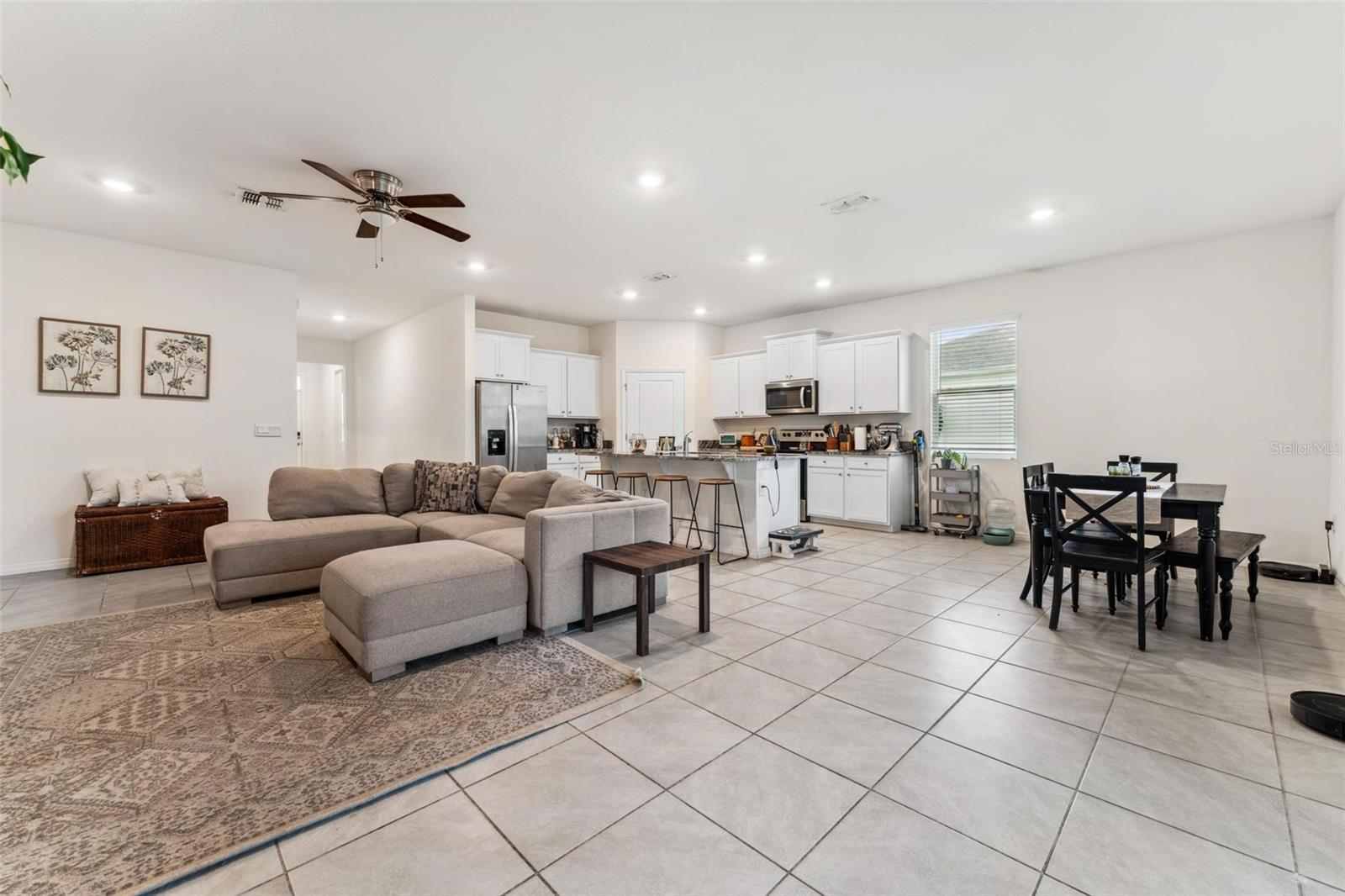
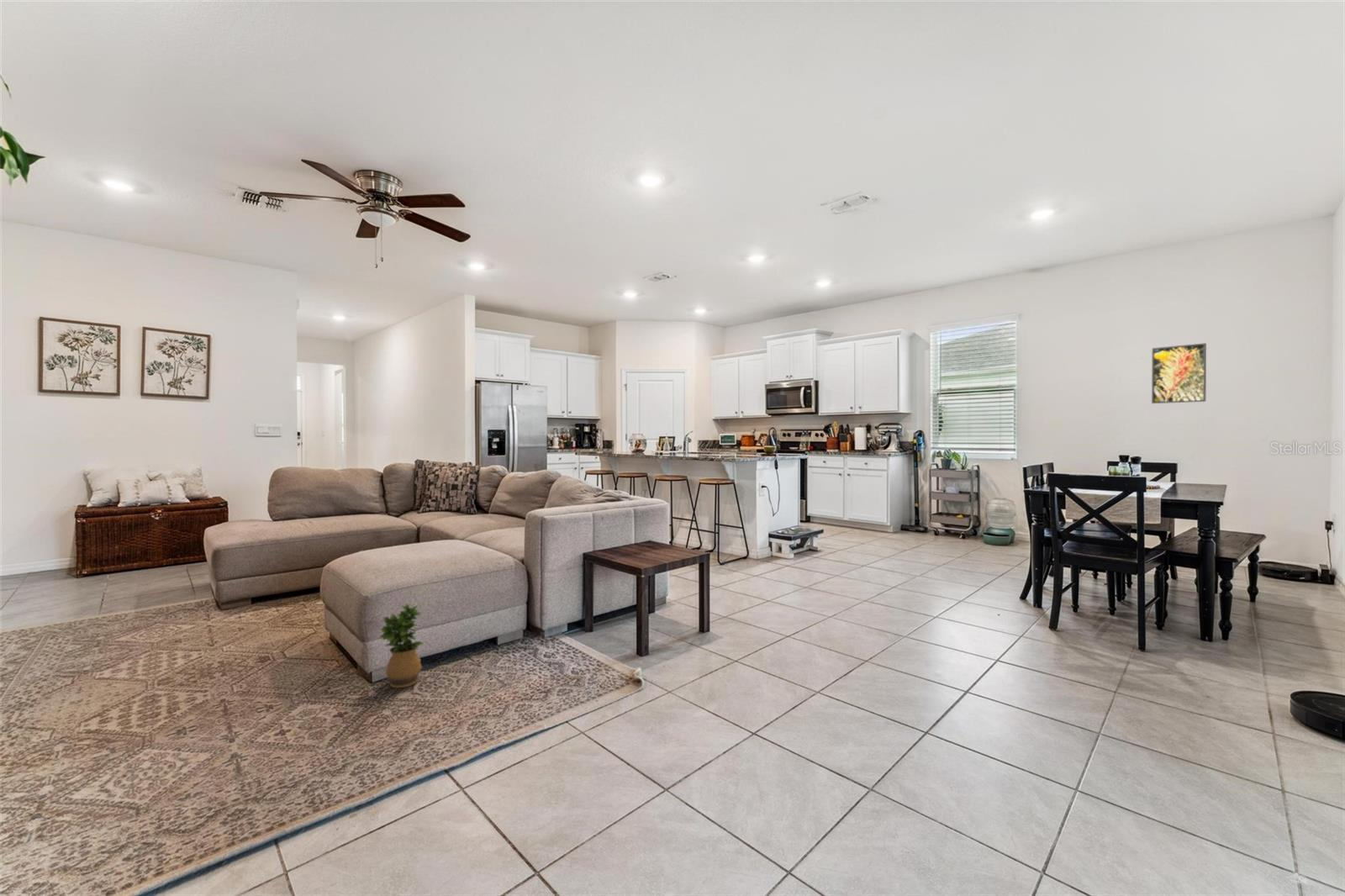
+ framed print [1151,342,1207,404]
+ potted plant [379,603,425,688]
